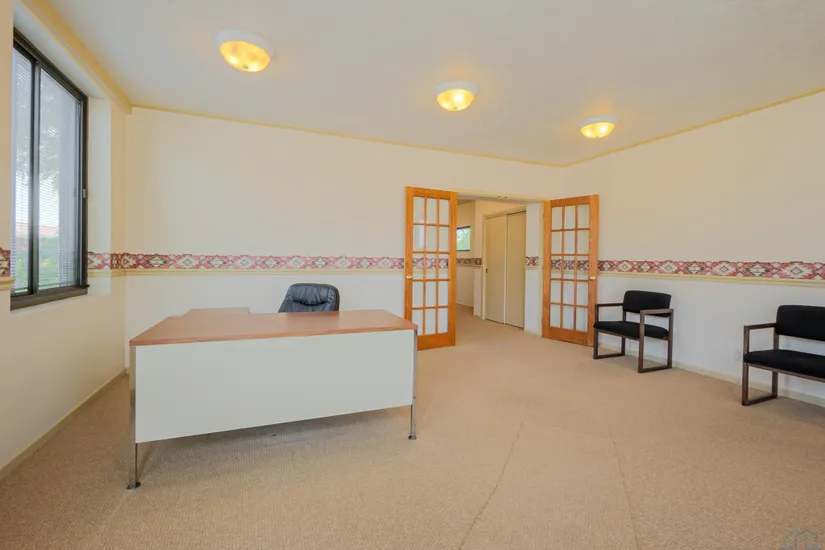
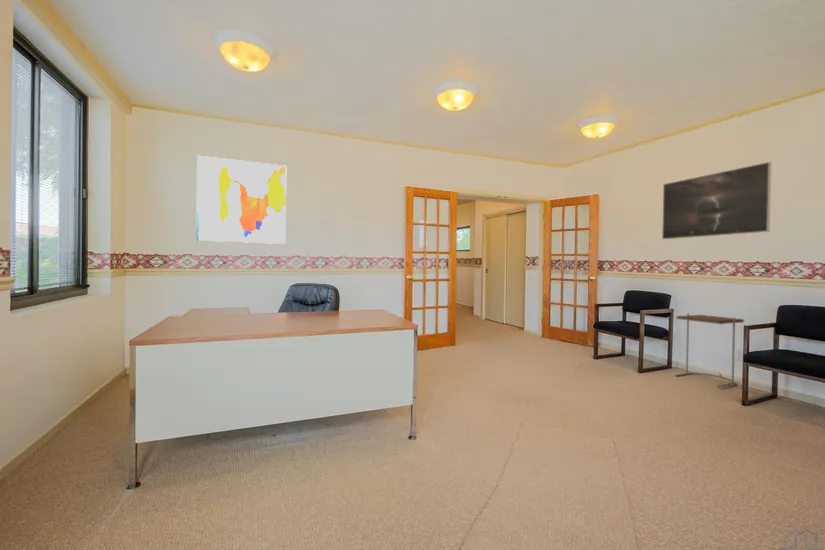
+ side table [674,312,745,388]
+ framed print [661,161,772,240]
+ wall art [195,155,287,245]
